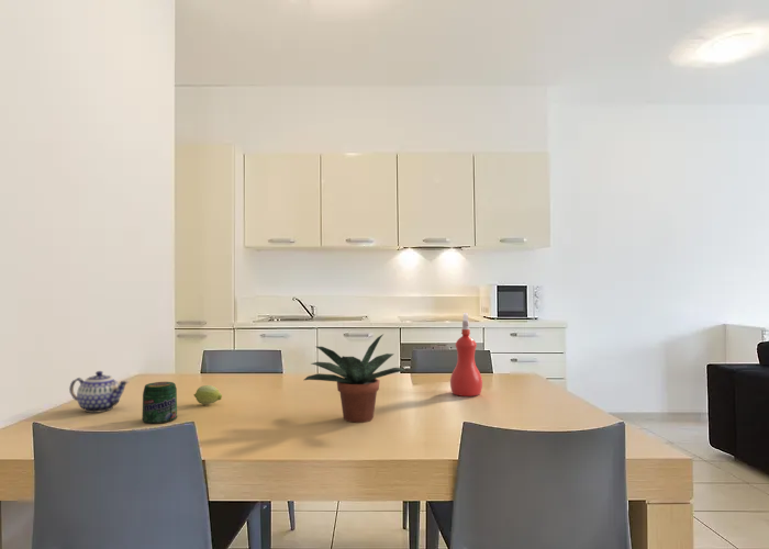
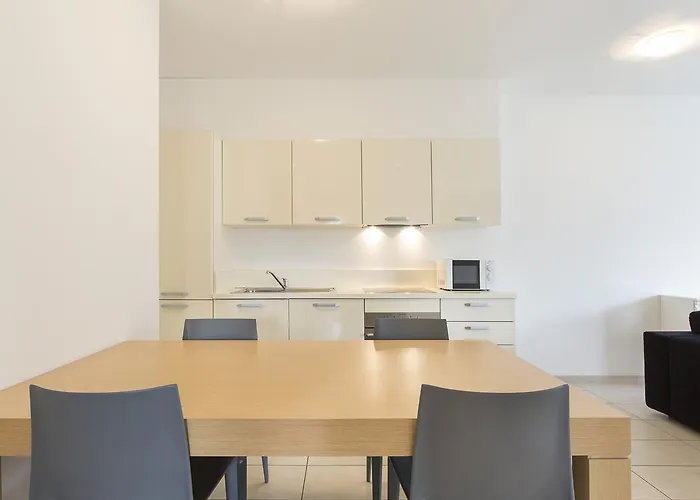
- teapot [68,370,130,414]
- spray bottle [449,312,483,397]
- jar [141,381,178,425]
- fruit [192,384,223,405]
- potted plant [303,333,406,423]
